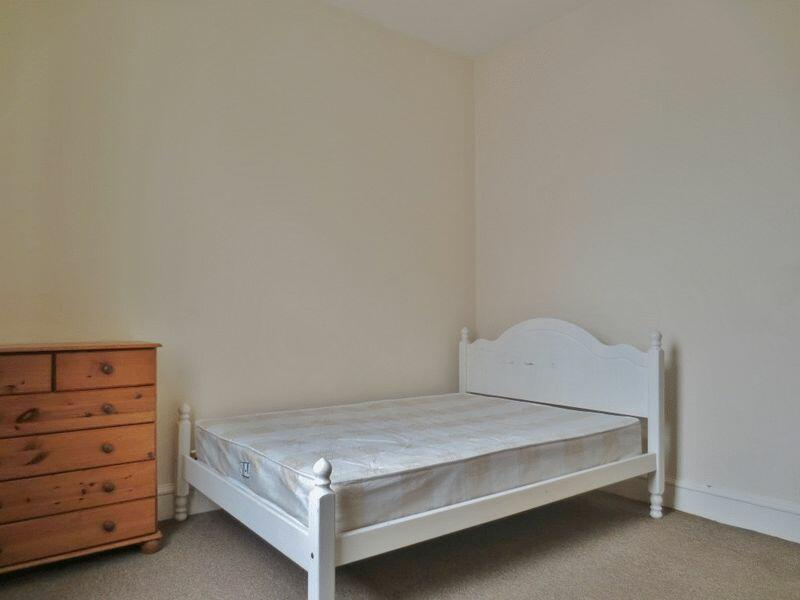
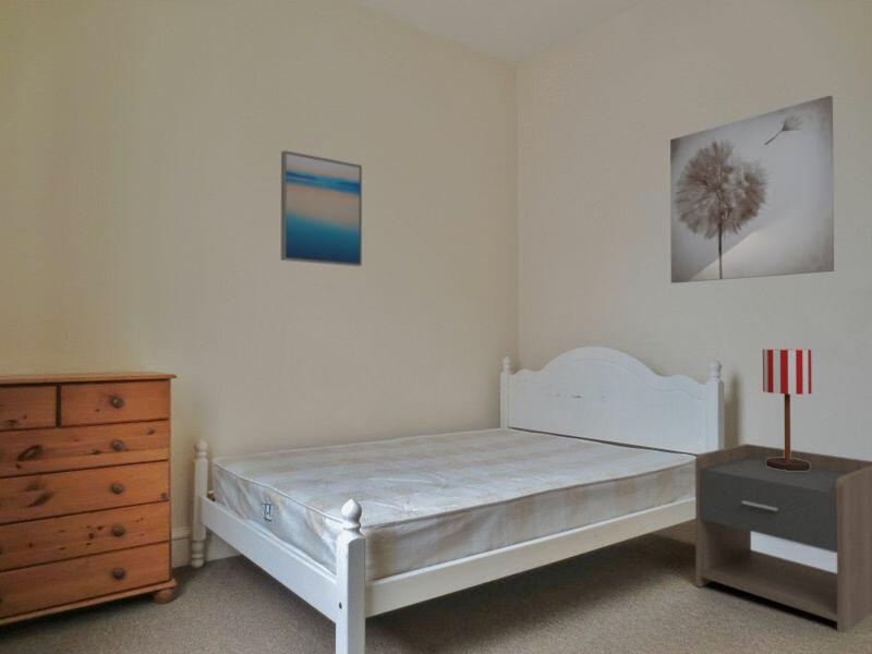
+ wall art [280,149,363,267]
+ table lamp [762,348,813,471]
+ nightstand [694,443,872,634]
+ wall art [669,95,835,284]
